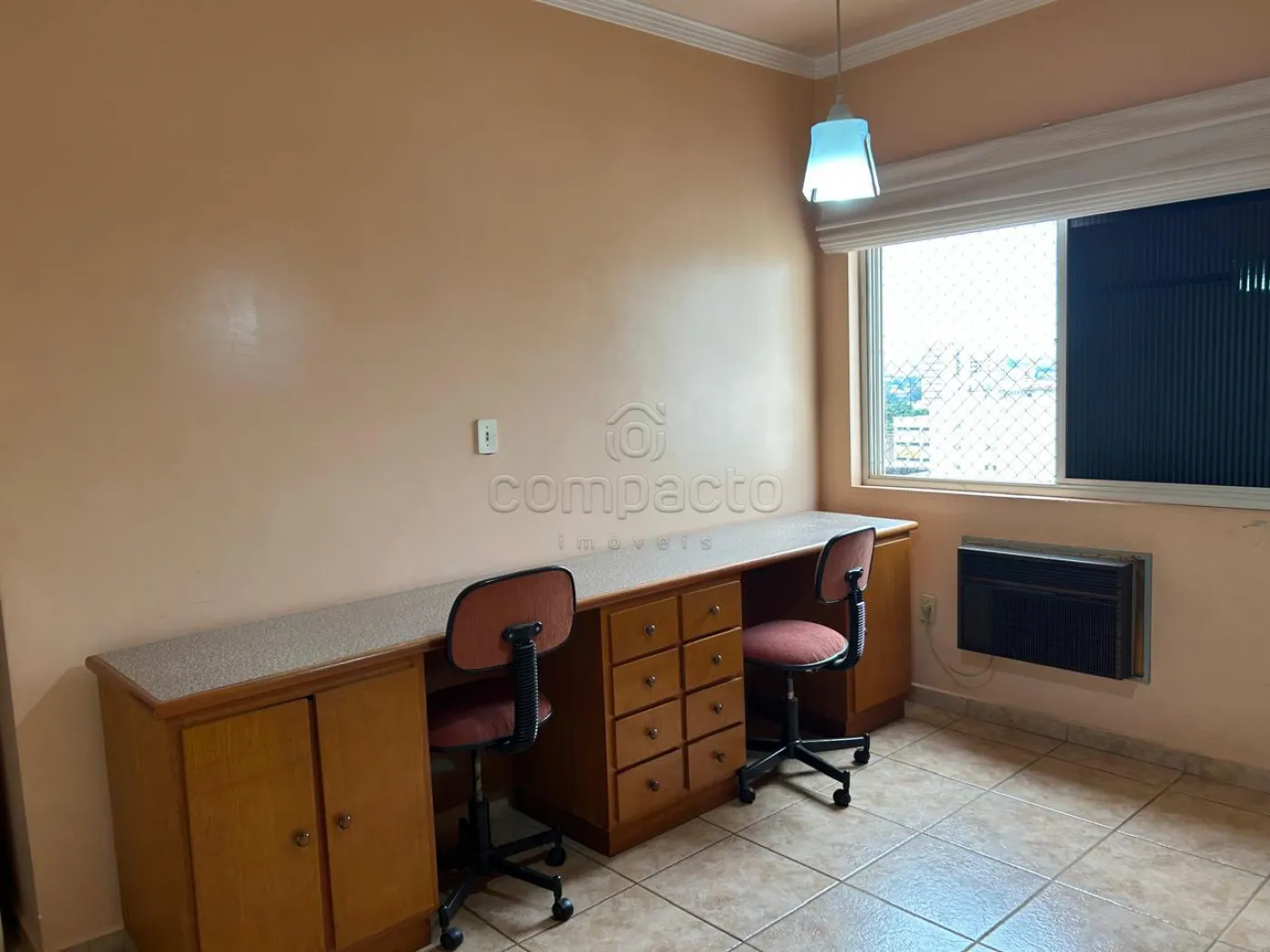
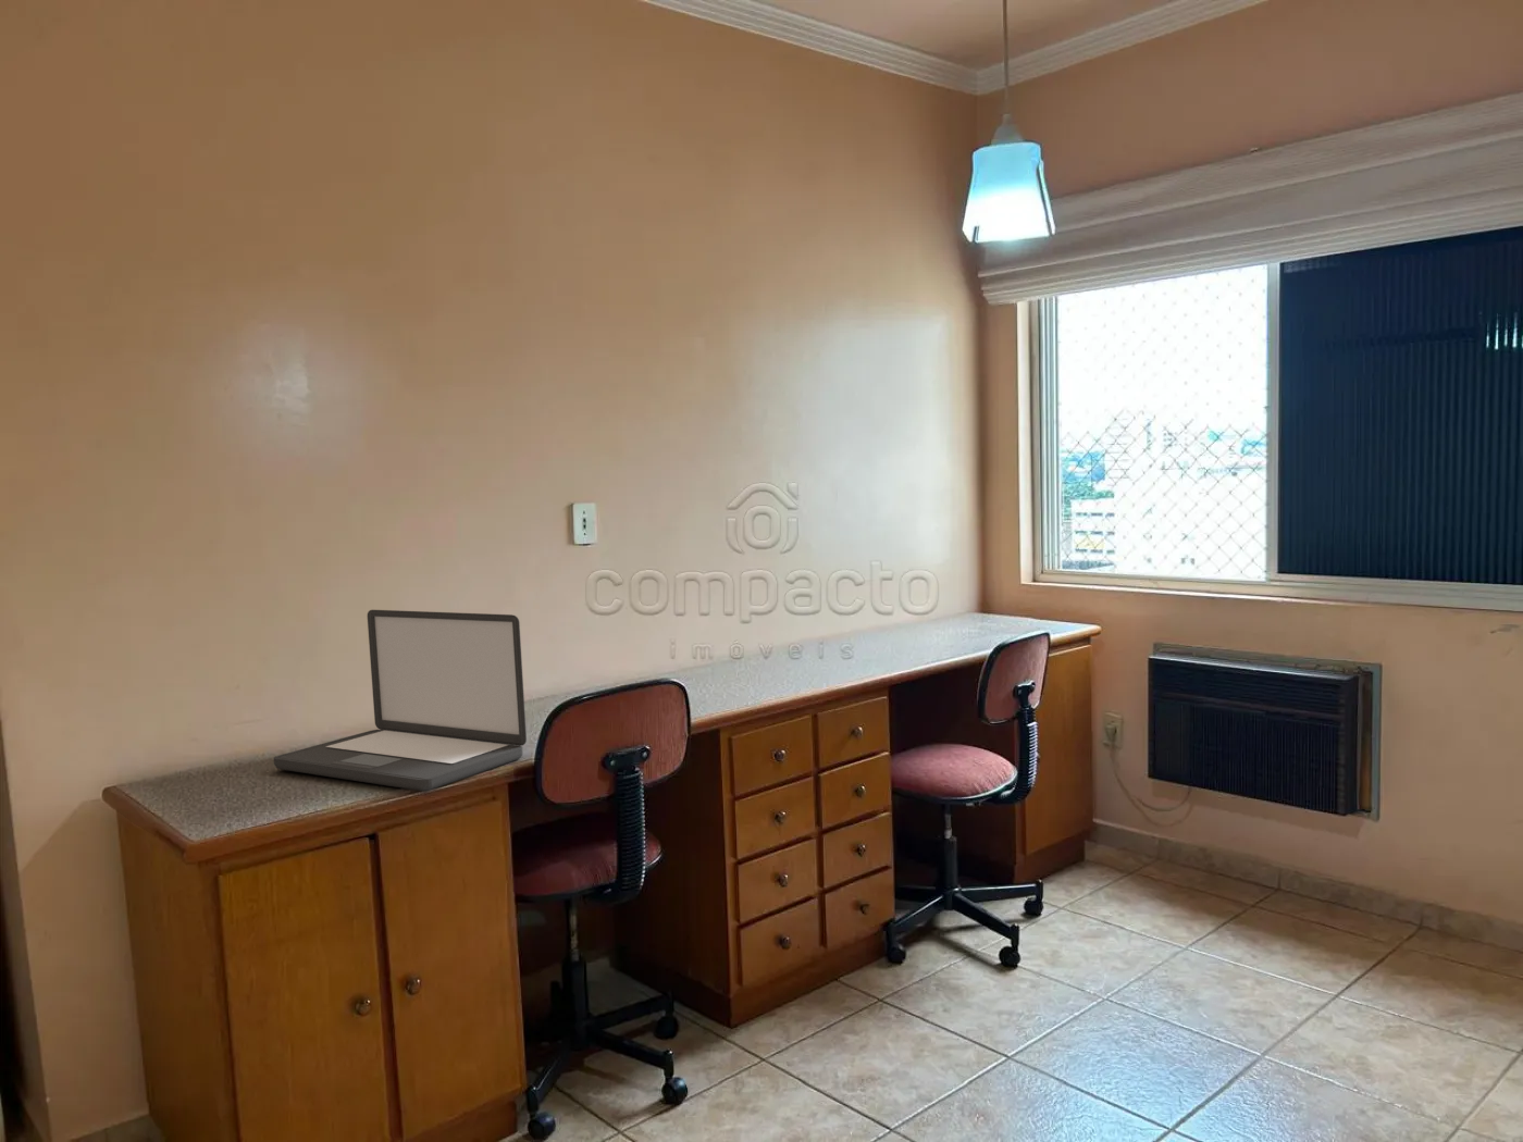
+ laptop [272,609,528,792]
